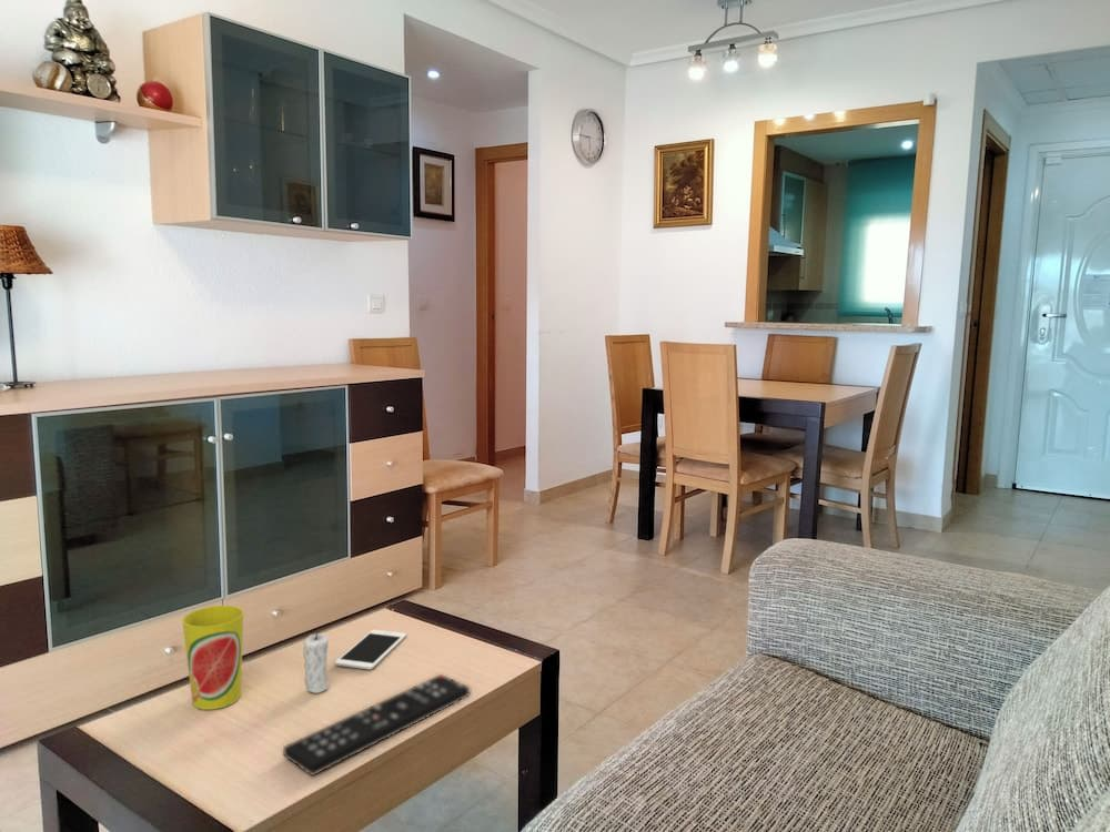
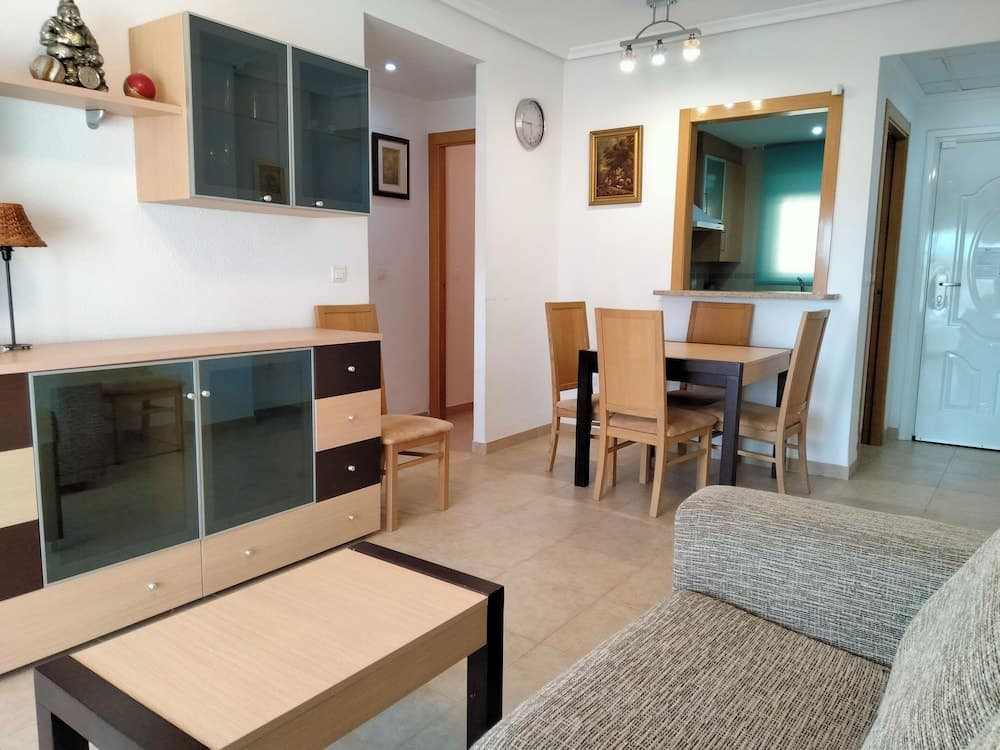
- cell phone [334,629,407,670]
- cup [181,605,245,711]
- remote control [282,673,471,777]
- candle [302,627,330,694]
